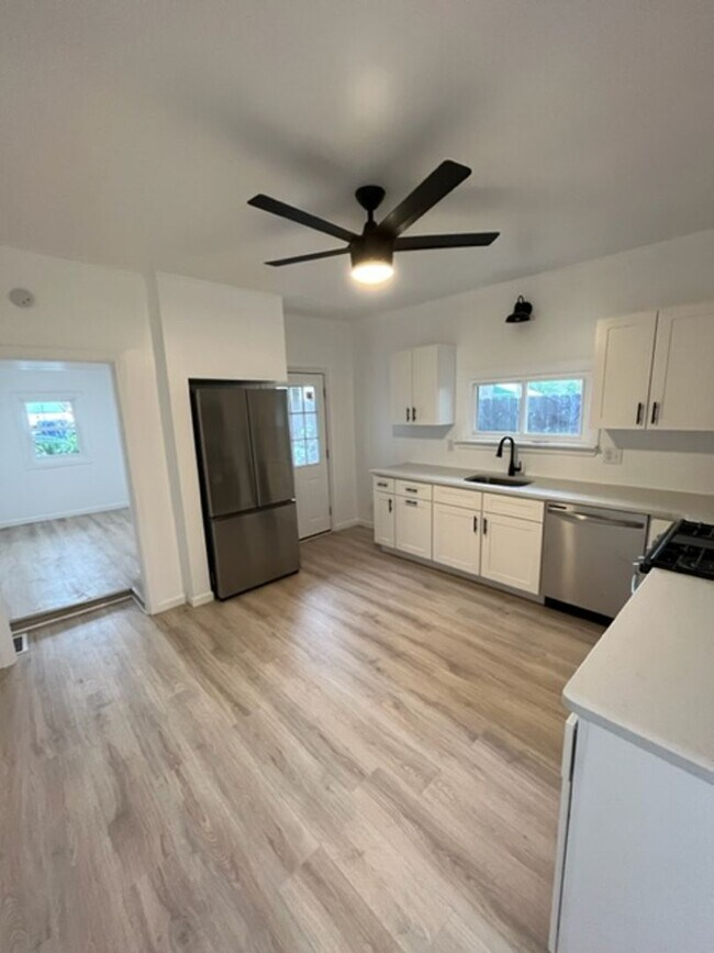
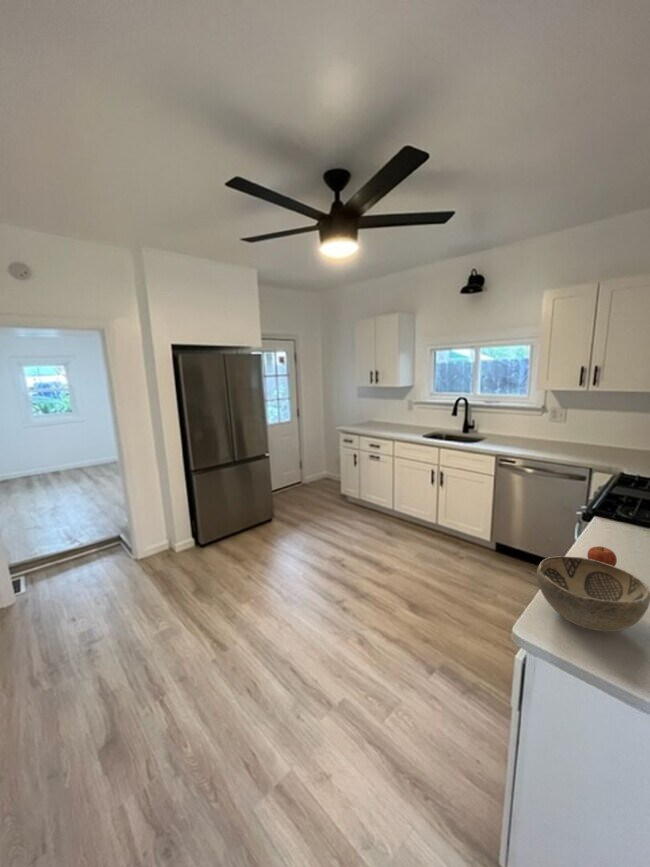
+ apple [586,545,618,567]
+ decorative bowl [536,555,650,632]
